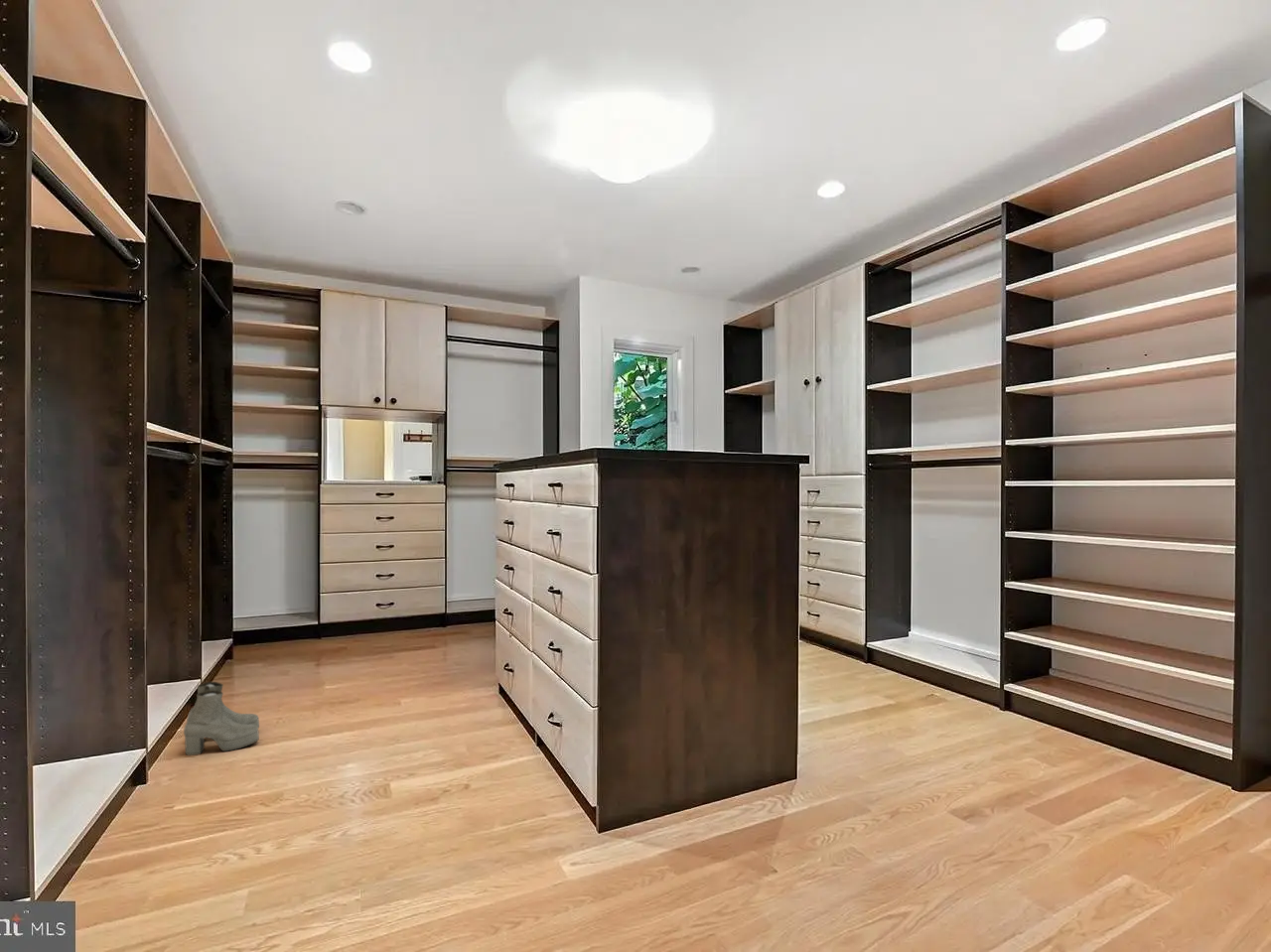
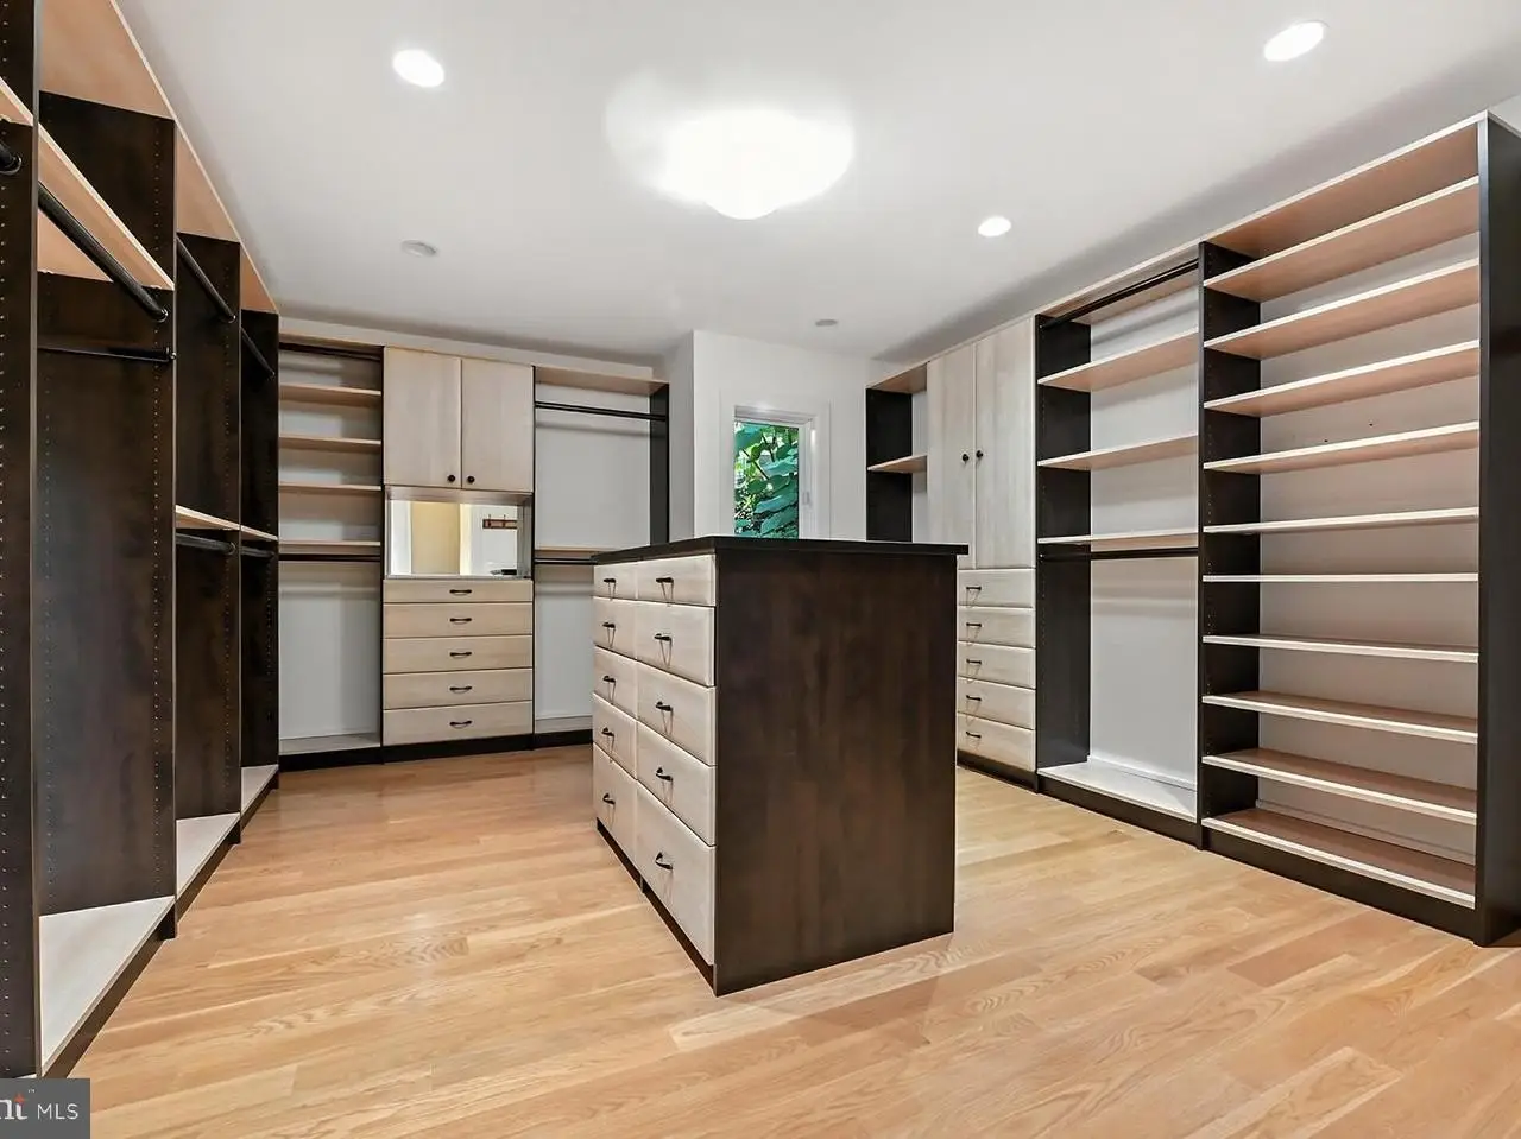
- boots [183,681,260,756]
